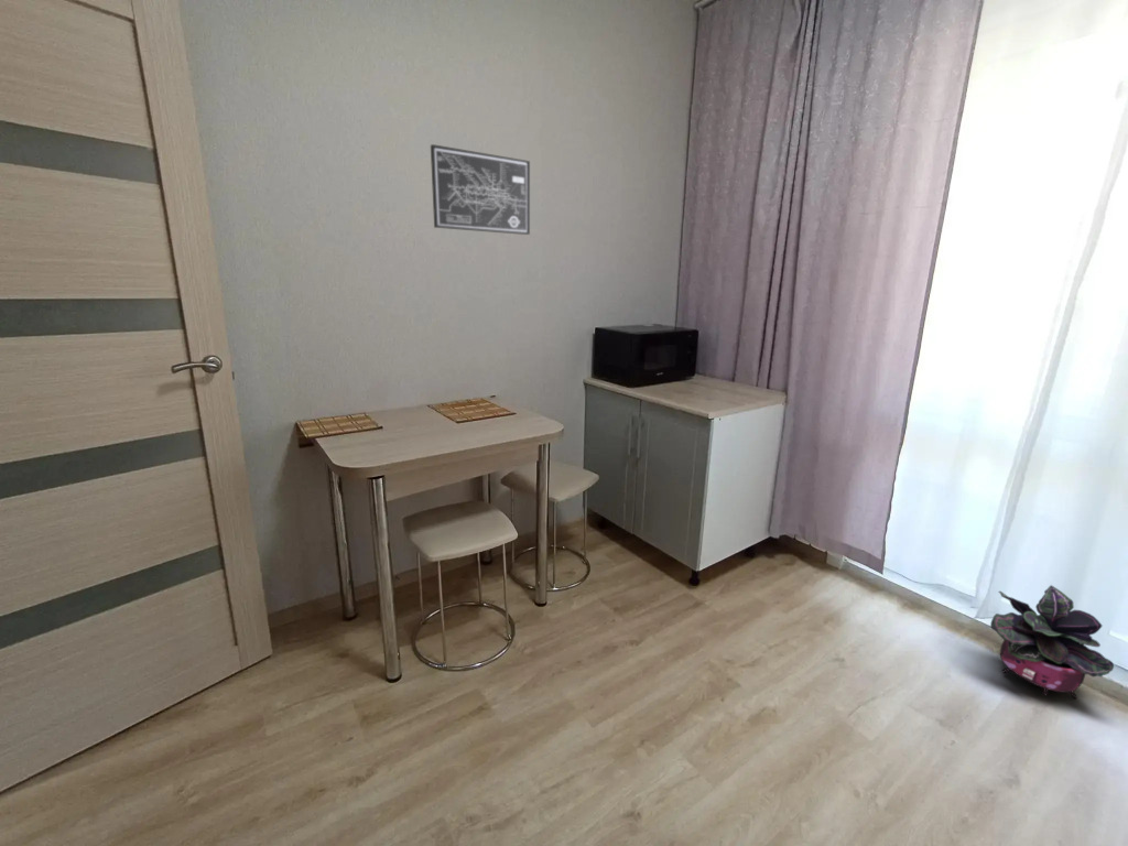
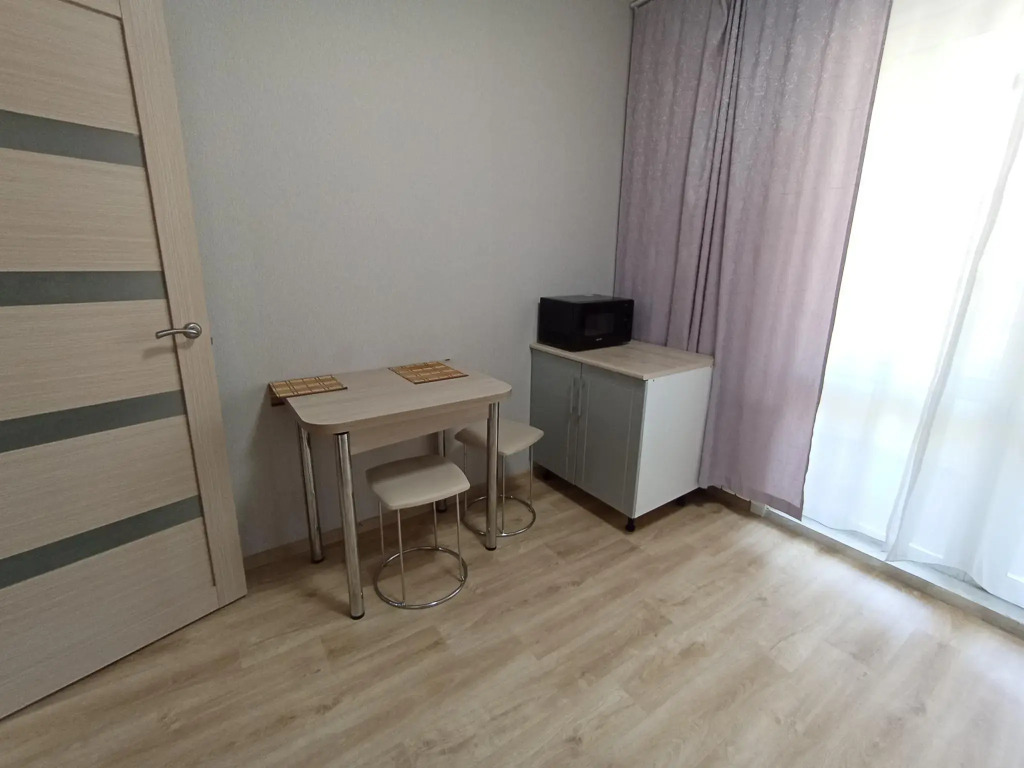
- potted plant [989,584,1115,699]
- wall art [430,143,531,236]
